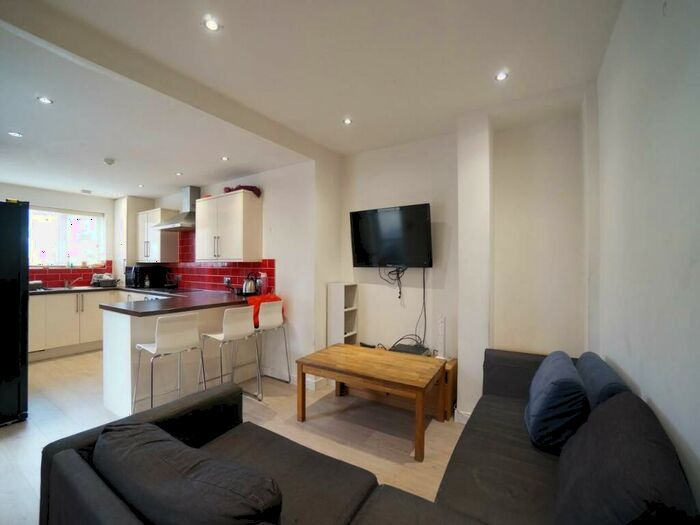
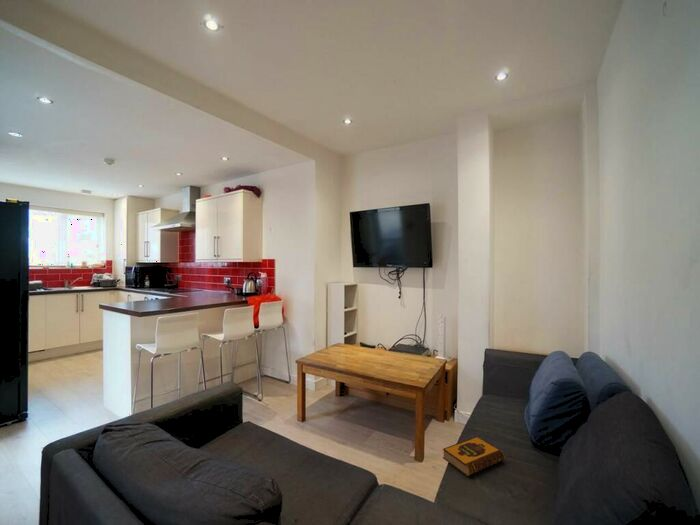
+ hardback book [442,436,506,477]
